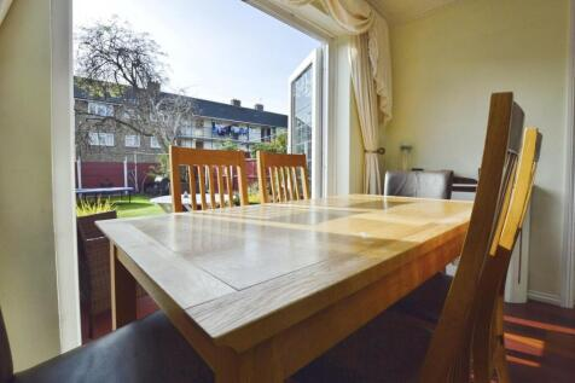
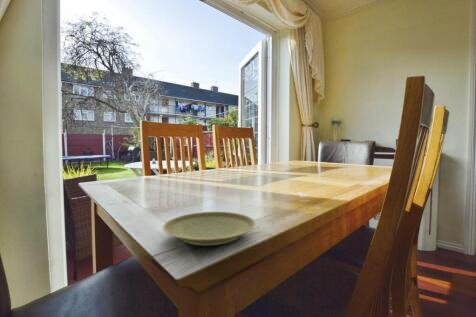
+ plate [162,211,257,246]
